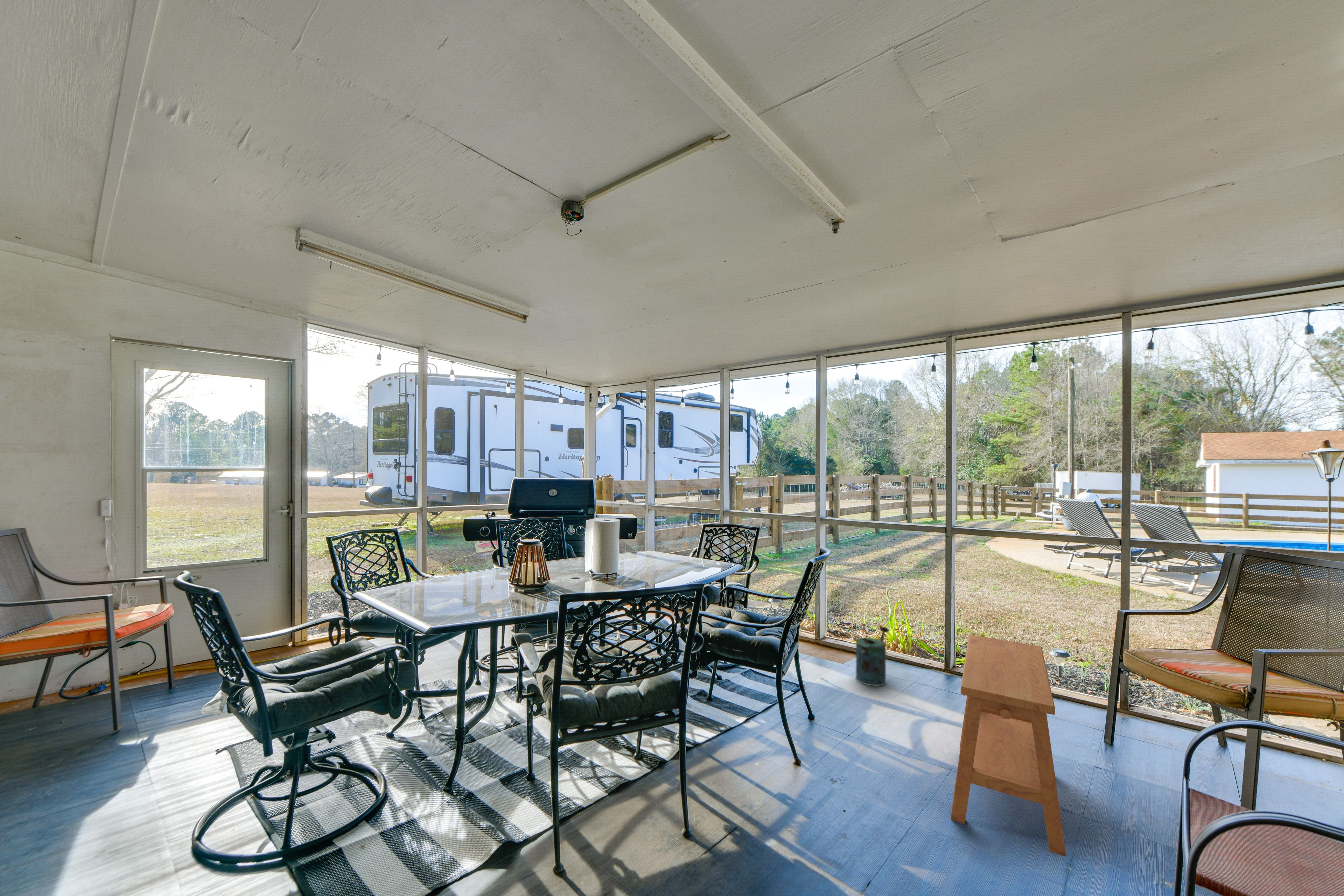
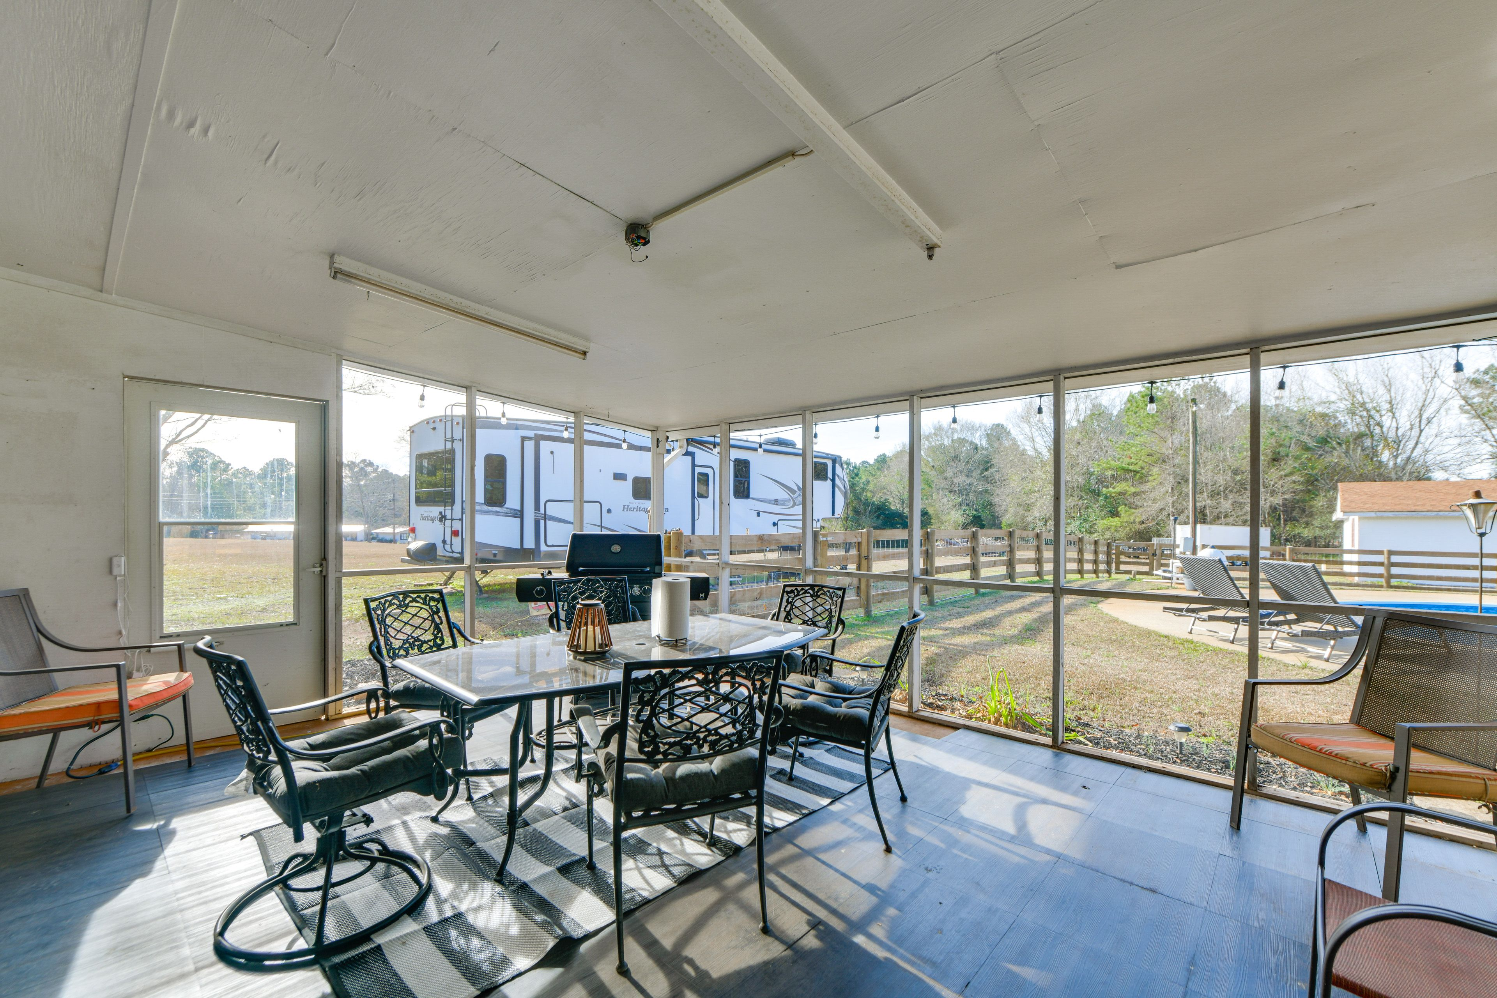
- watering can [855,626,889,686]
- side table [950,634,1066,857]
